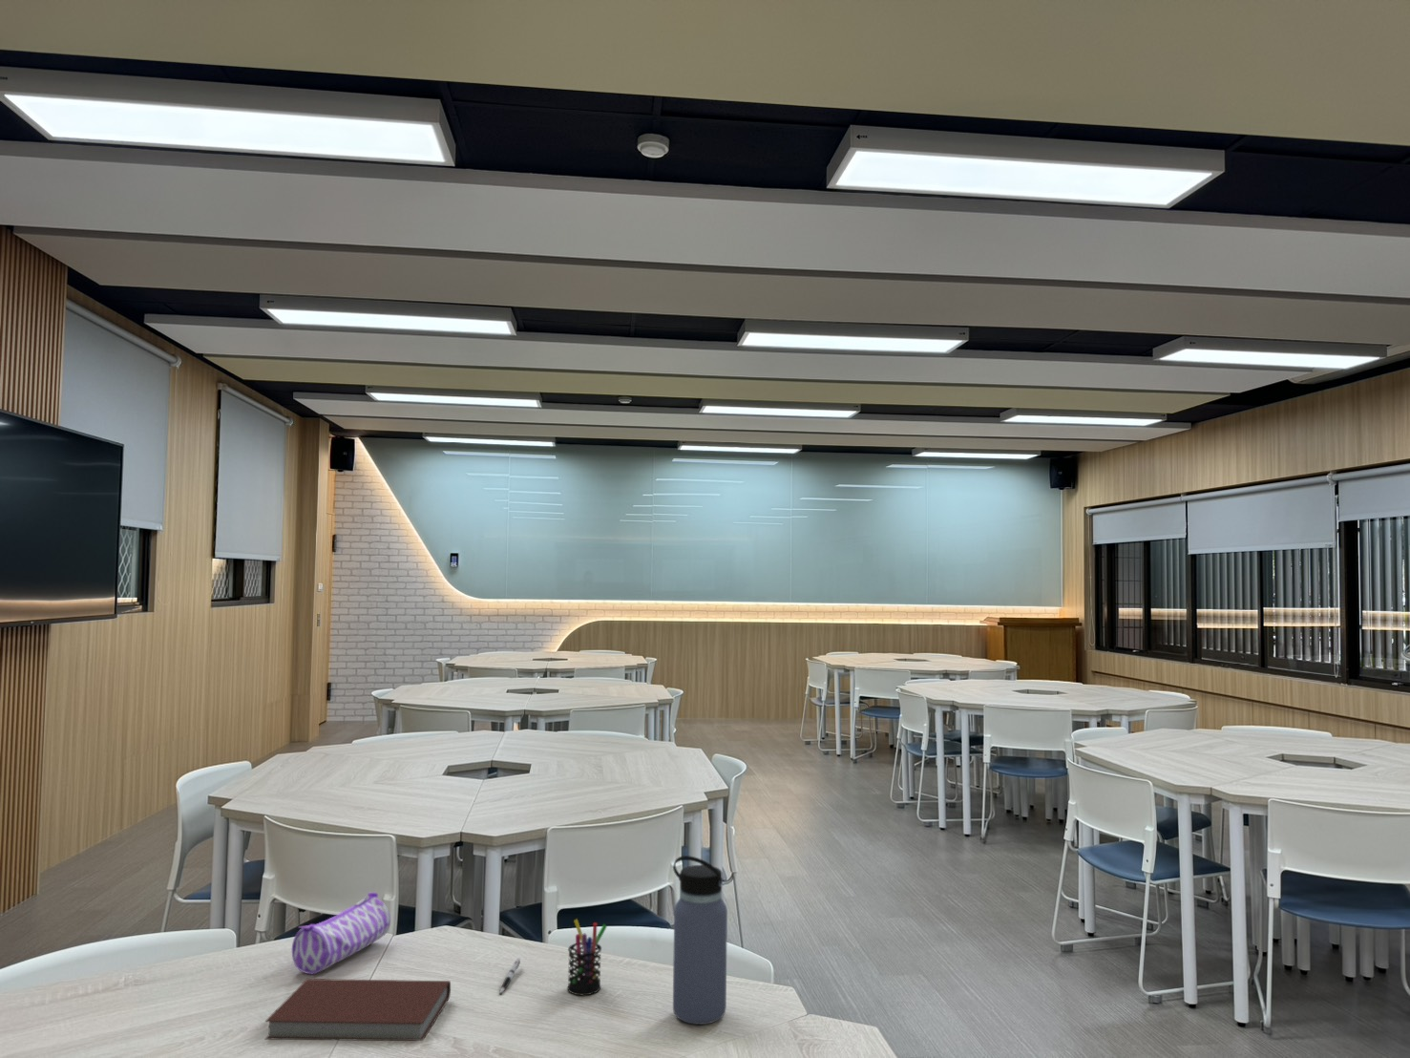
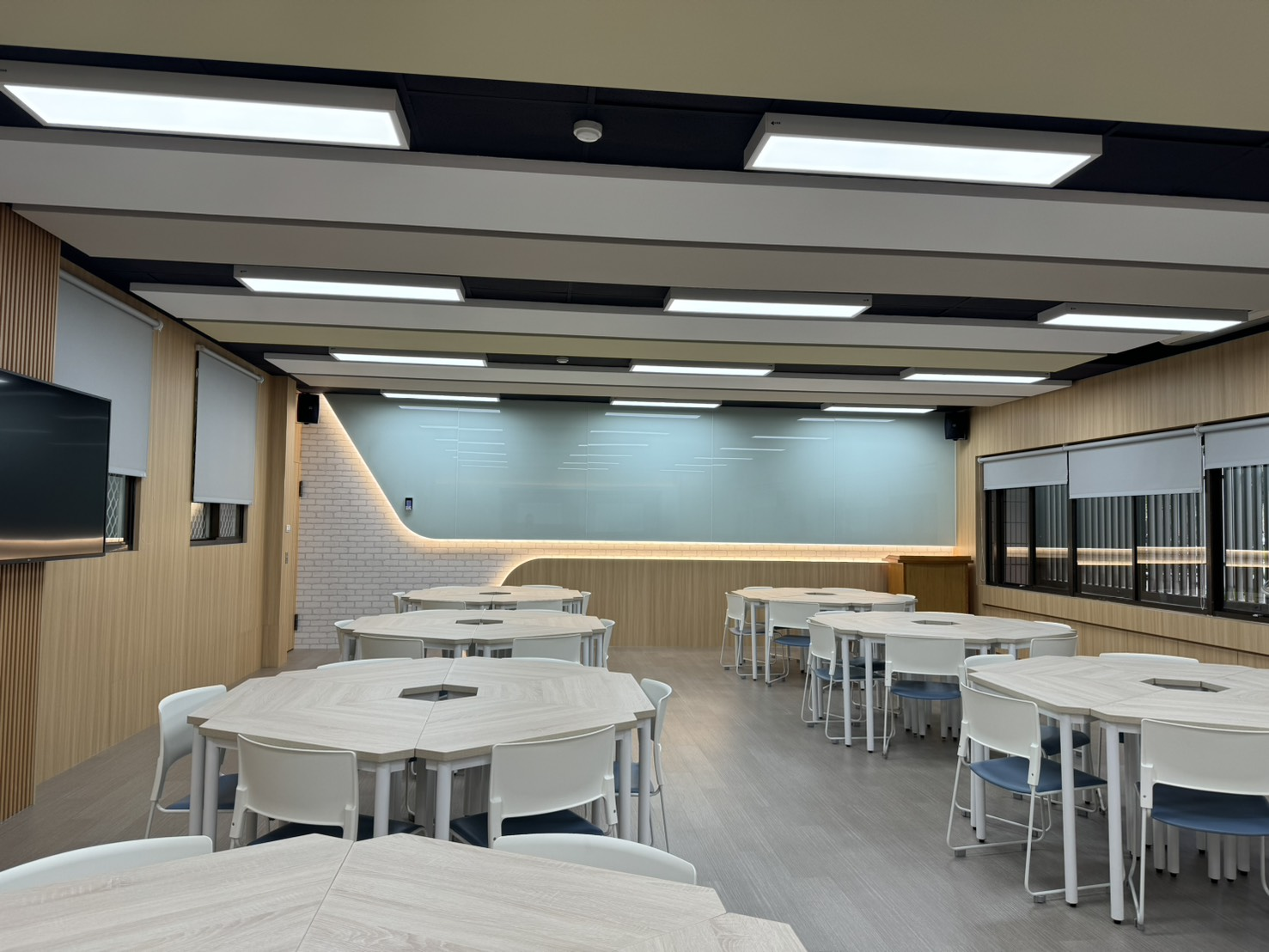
- water bottle [672,855,729,1026]
- pencil case [291,891,391,975]
- pen [499,957,521,995]
- pen holder [566,918,608,996]
- book [264,978,451,1041]
